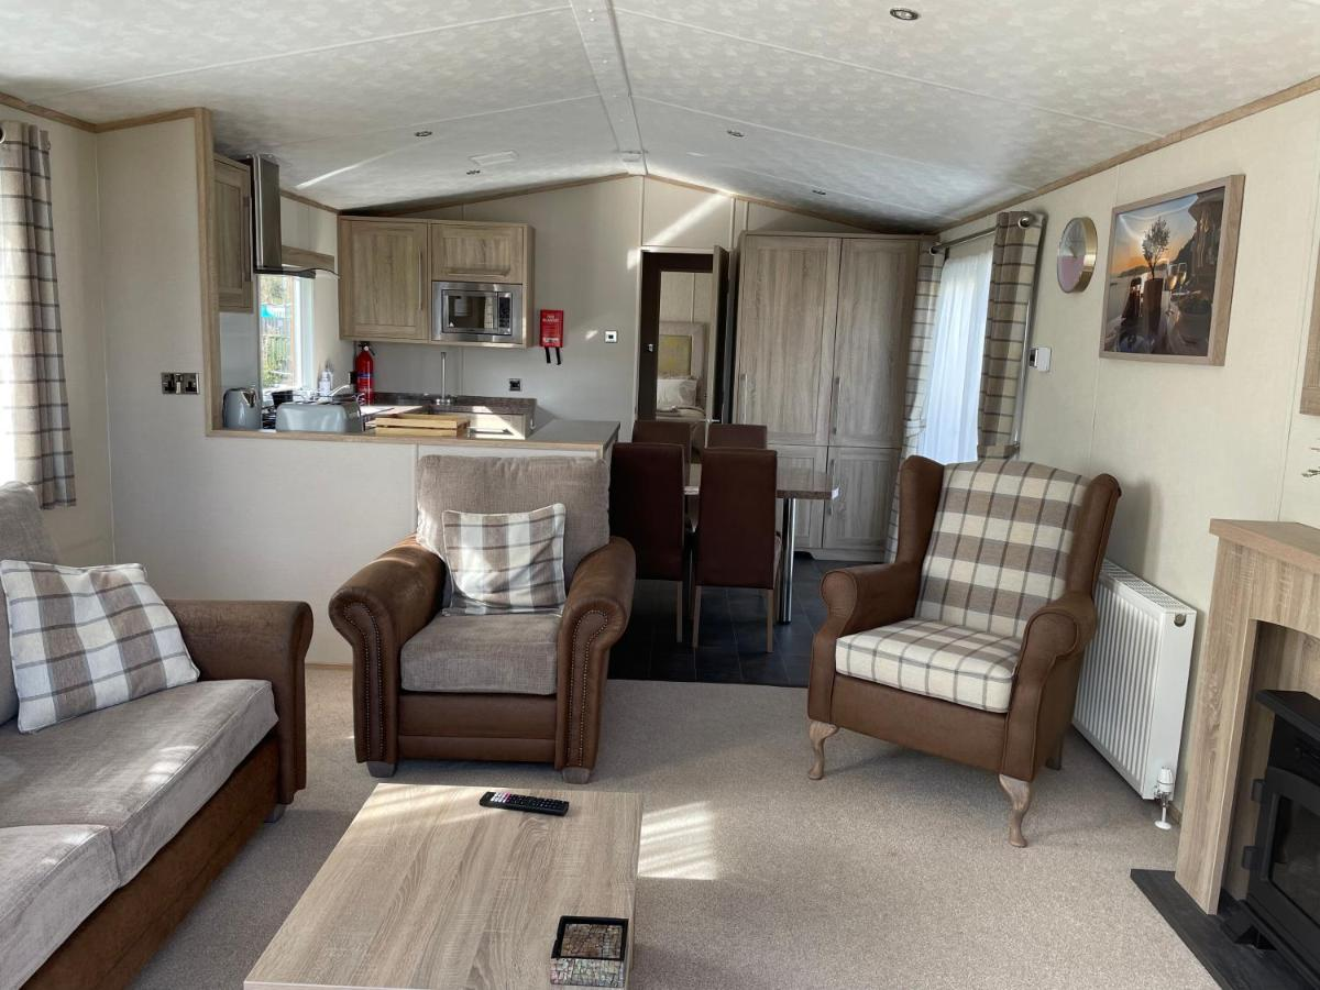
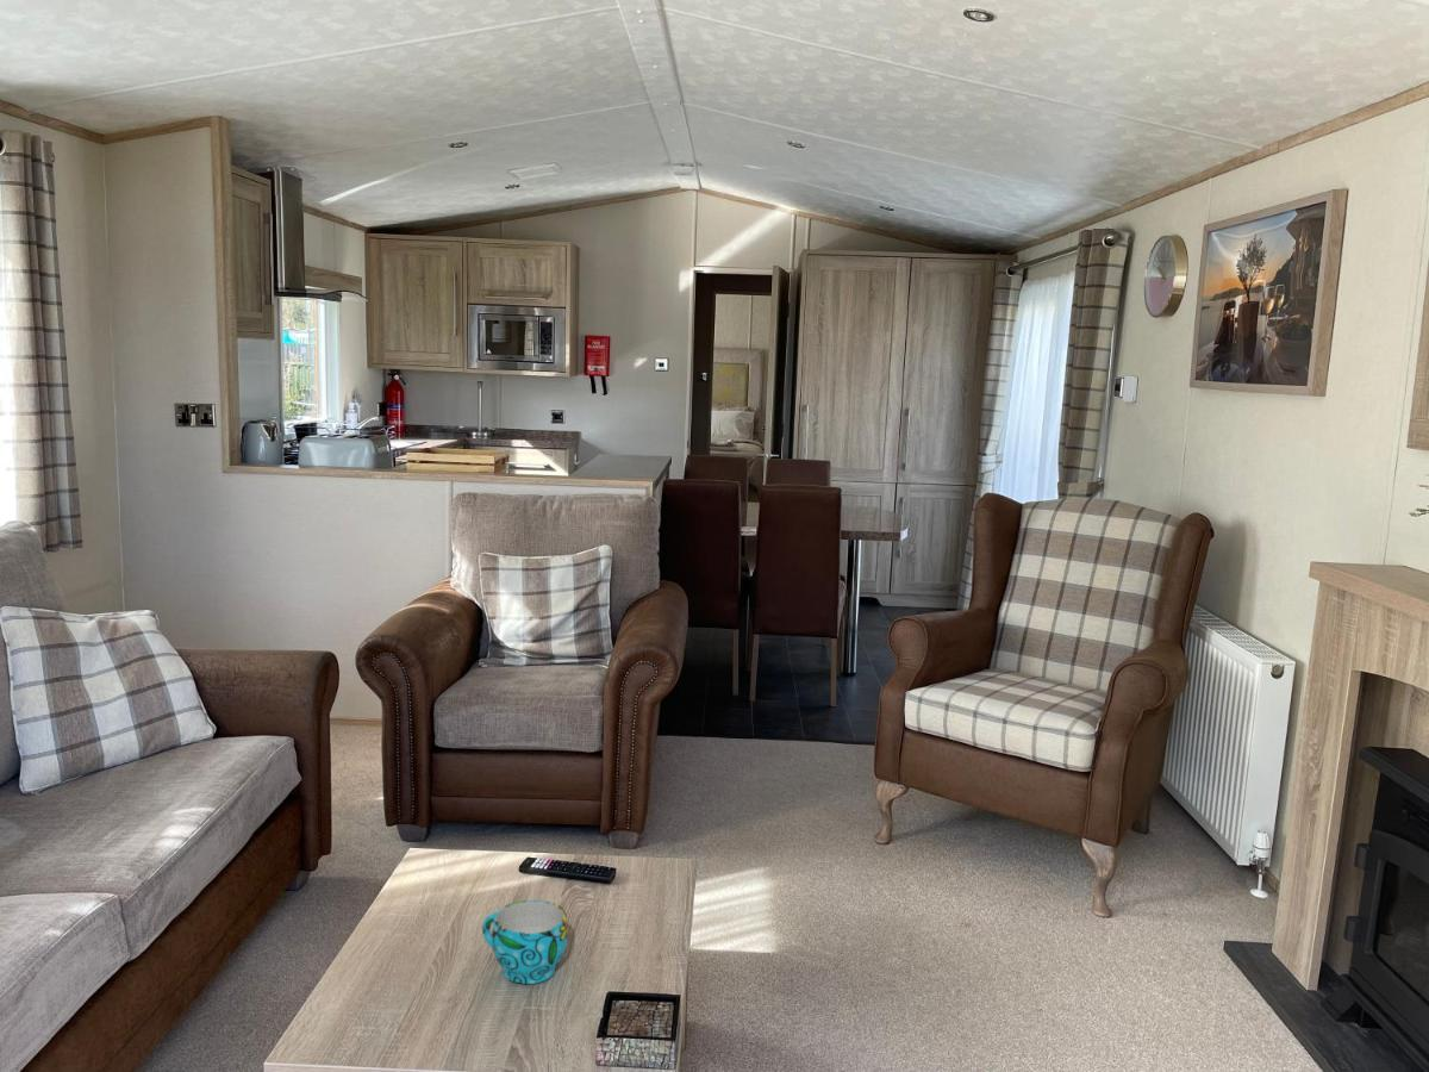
+ cup [481,899,569,985]
